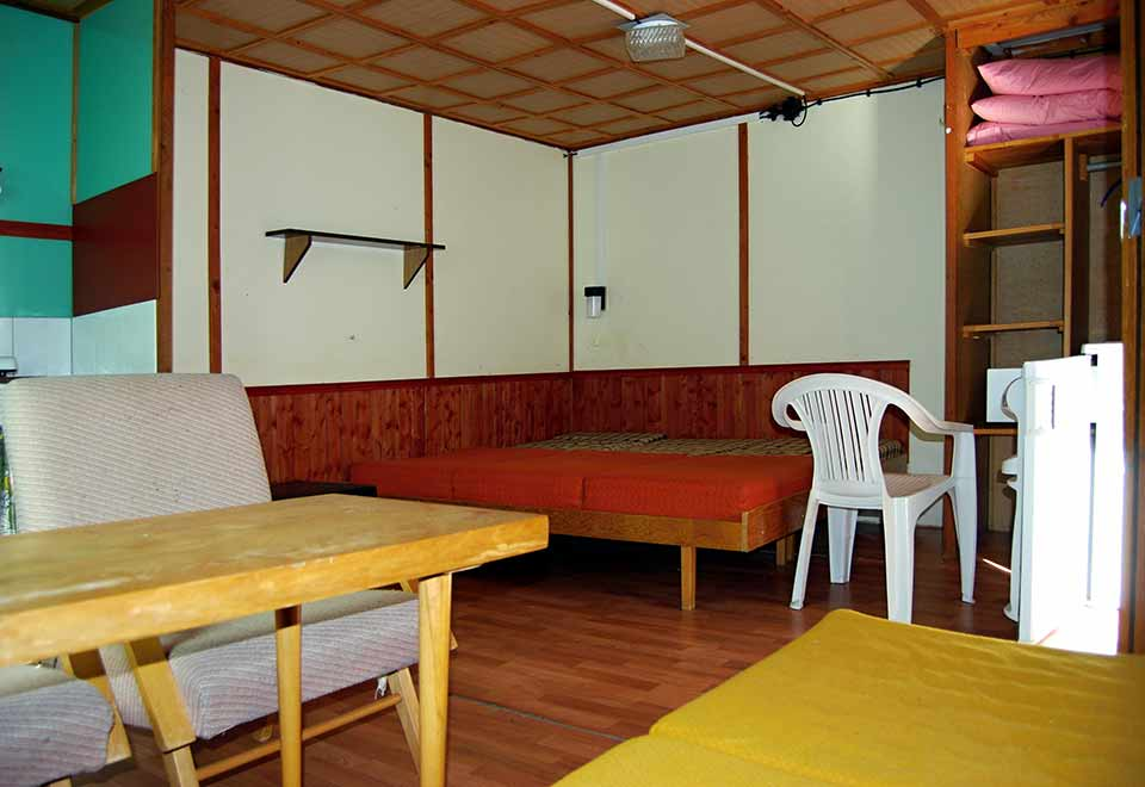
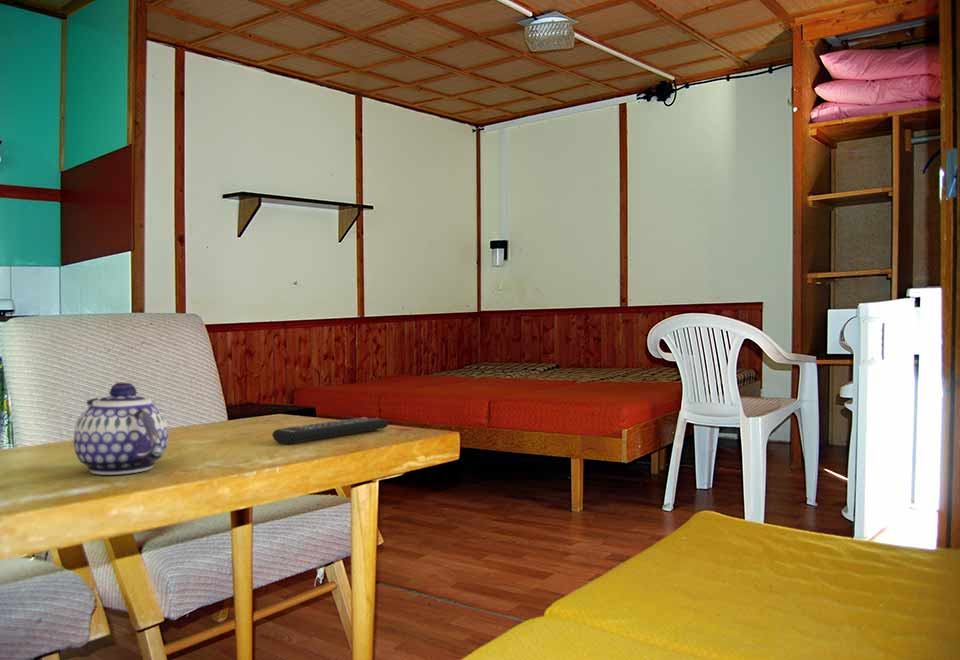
+ remote control [271,416,390,445]
+ teapot [73,382,169,476]
